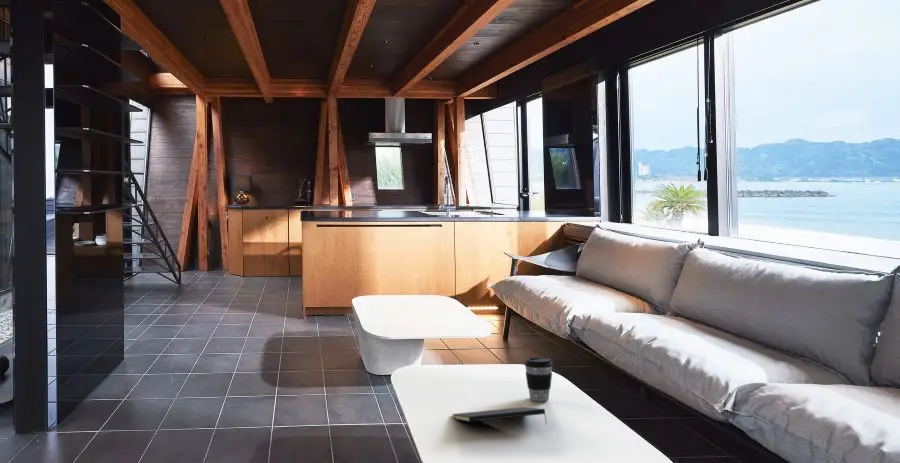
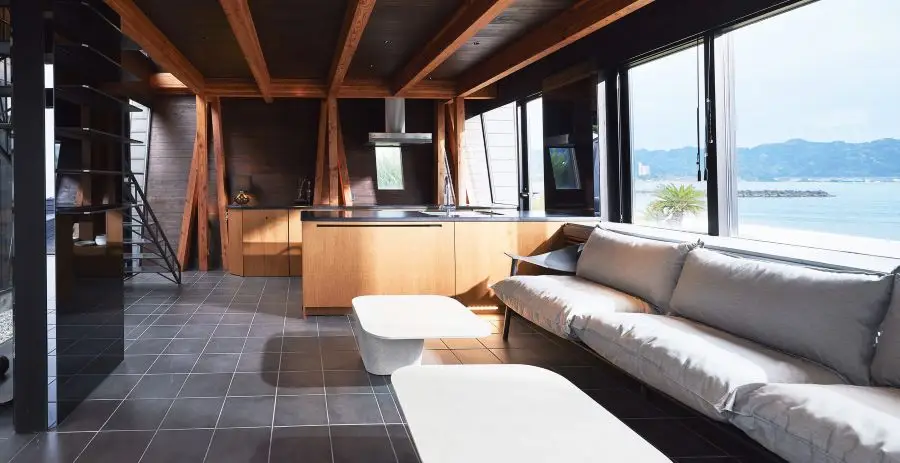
- notepad [451,406,548,426]
- coffee cup [524,356,554,402]
